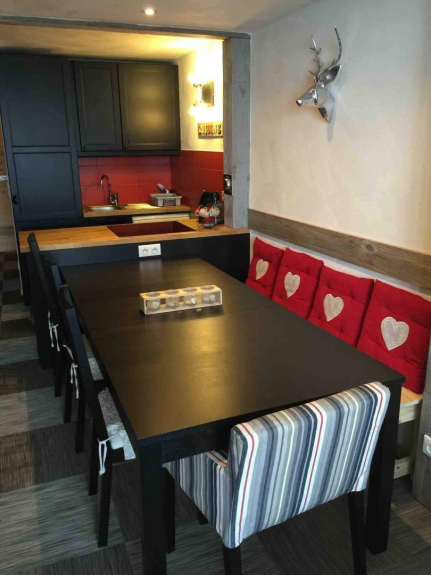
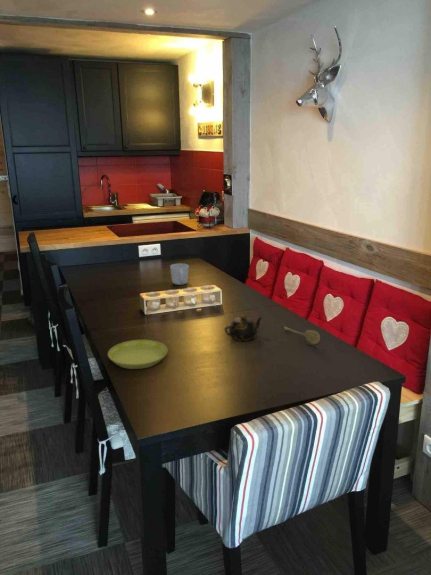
+ saucer [107,339,169,370]
+ soupspoon [283,325,321,345]
+ mug [169,263,190,286]
+ teapot [224,314,264,342]
